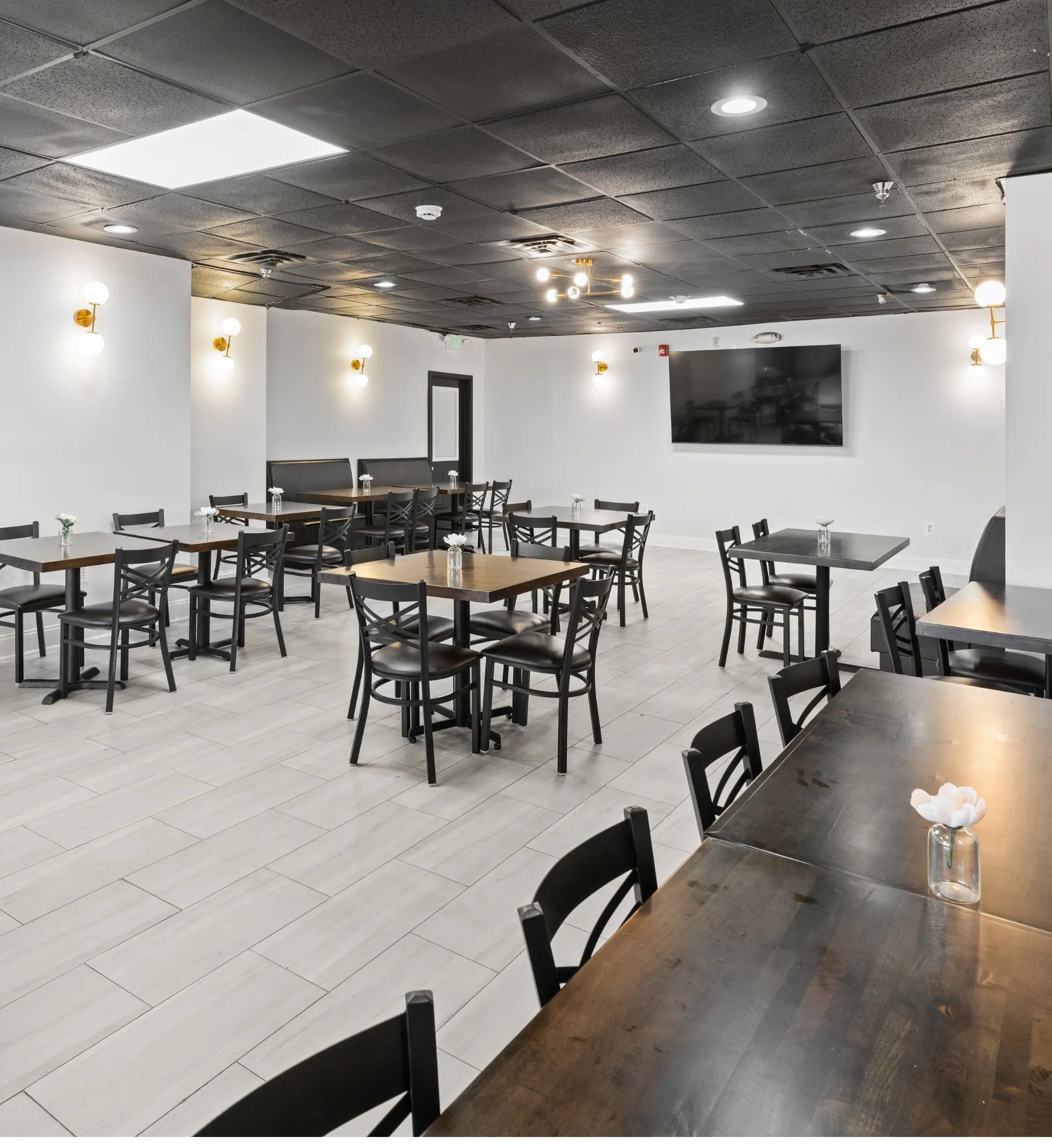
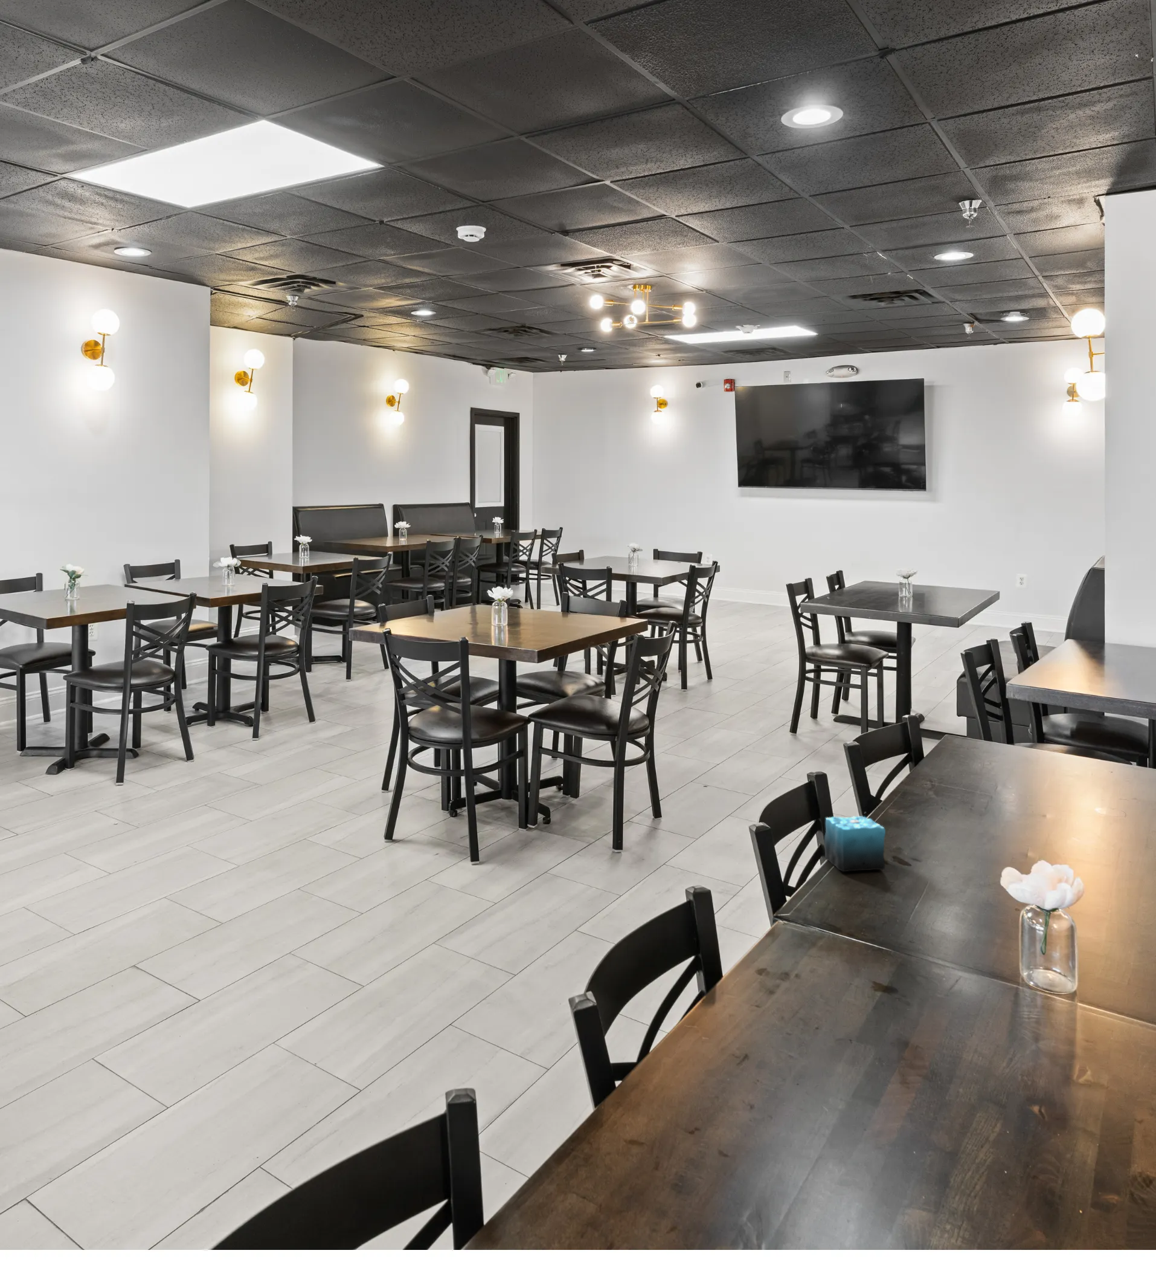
+ candle [824,801,886,872]
